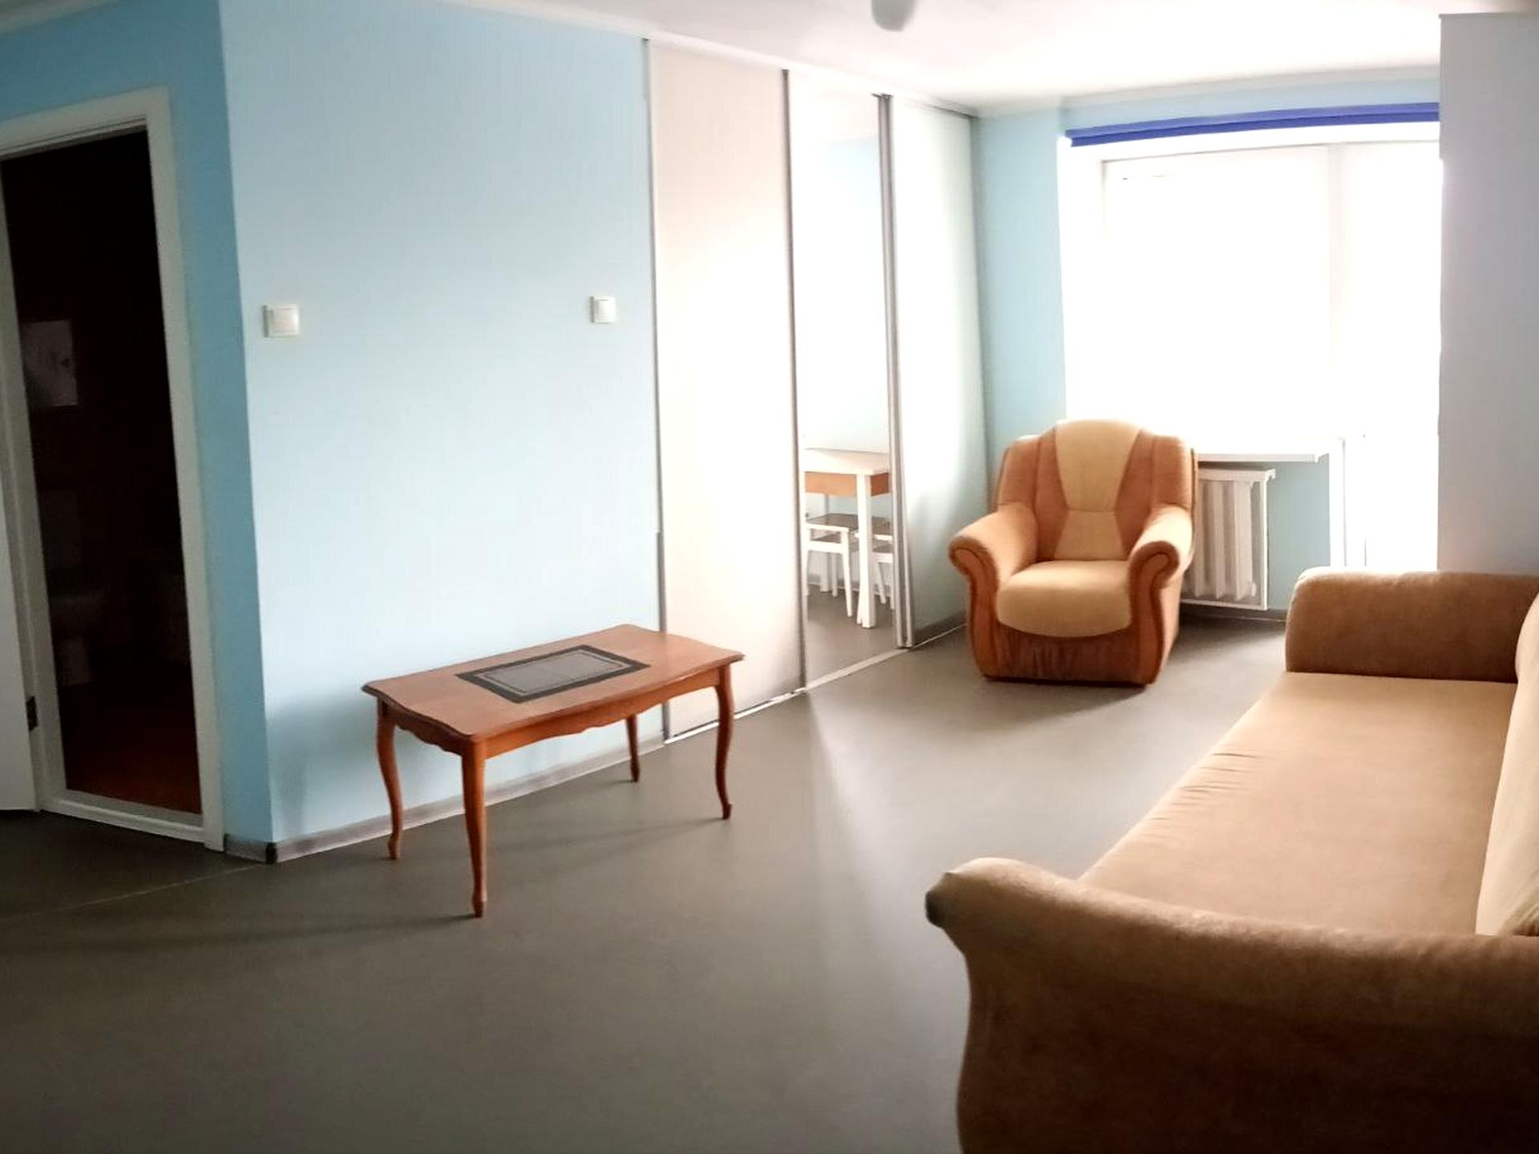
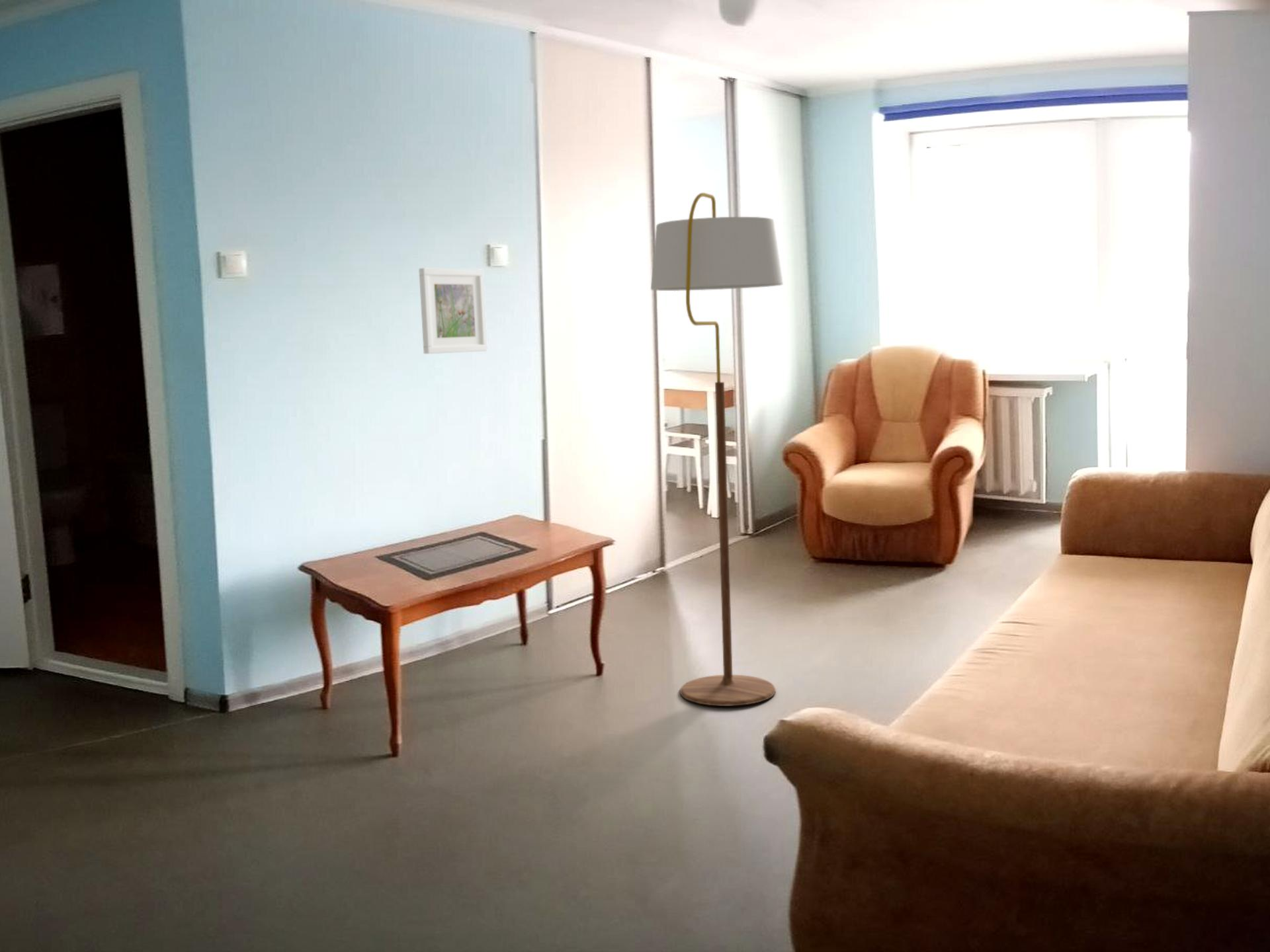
+ floor lamp [650,192,784,707]
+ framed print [418,267,488,354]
